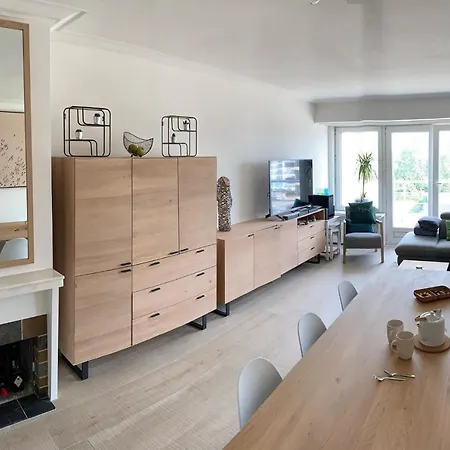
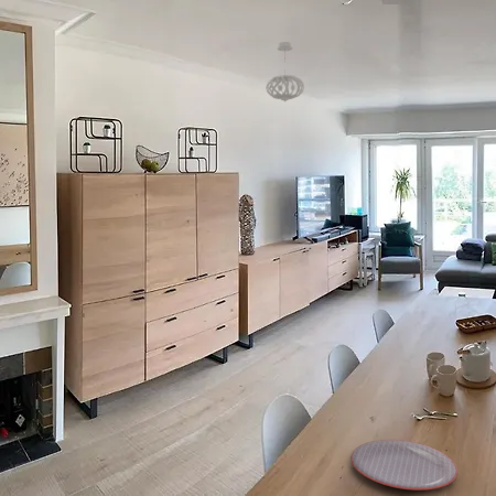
+ pendant light [265,41,305,103]
+ plate [351,439,459,492]
